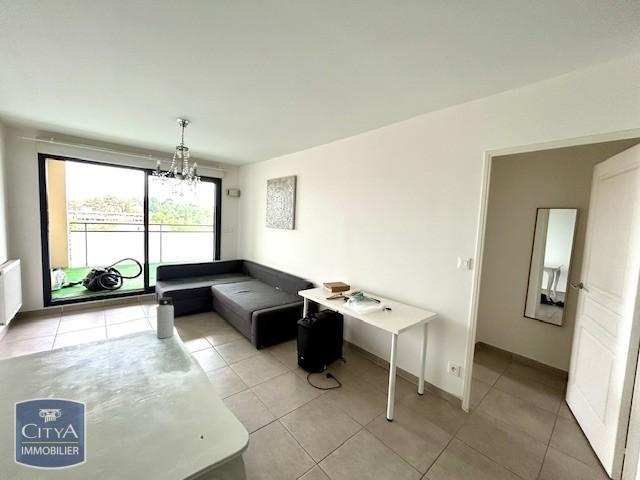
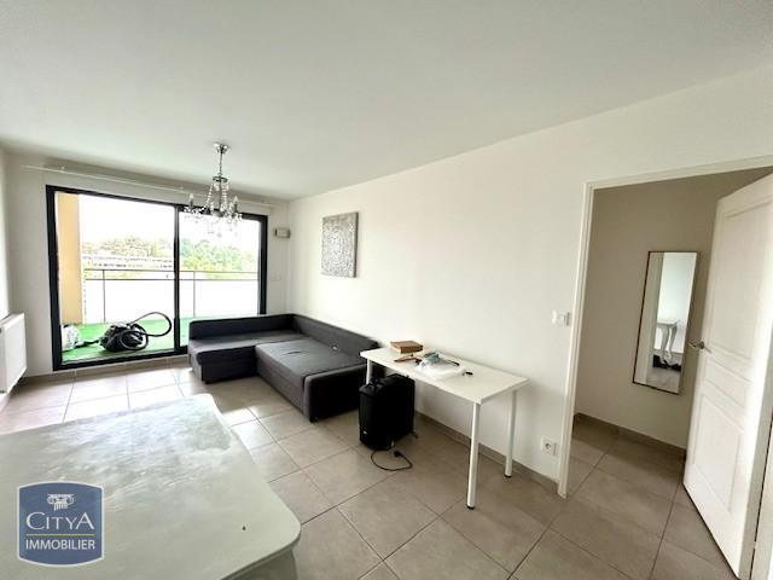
- water bottle [156,296,175,339]
